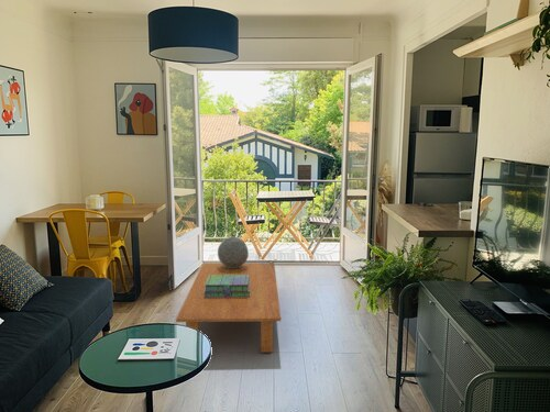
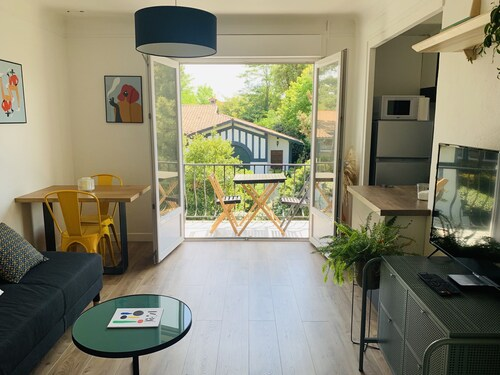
- stack of books [204,275,250,297]
- coffee table [175,261,282,354]
- decorative sphere [217,235,250,268]
